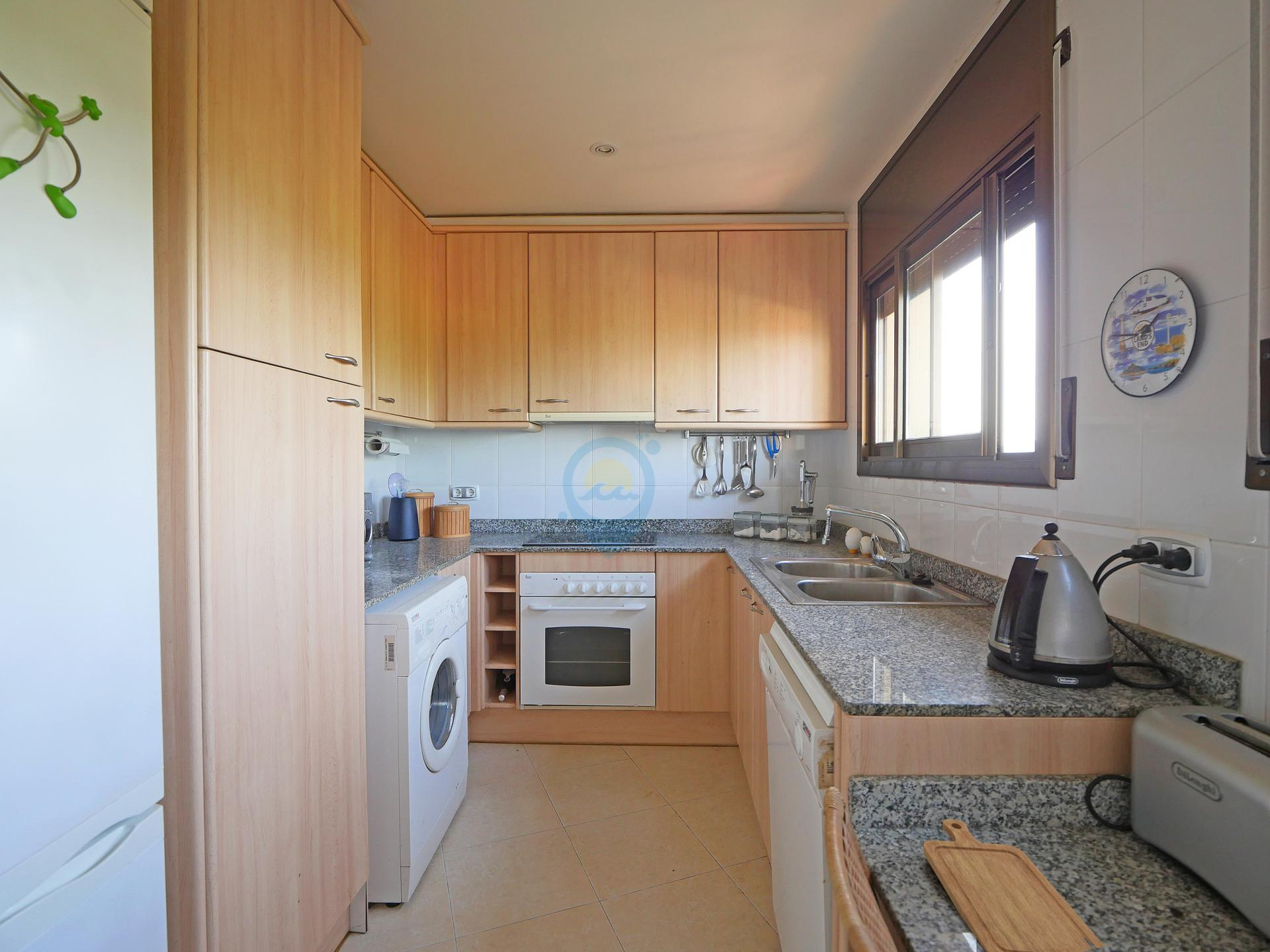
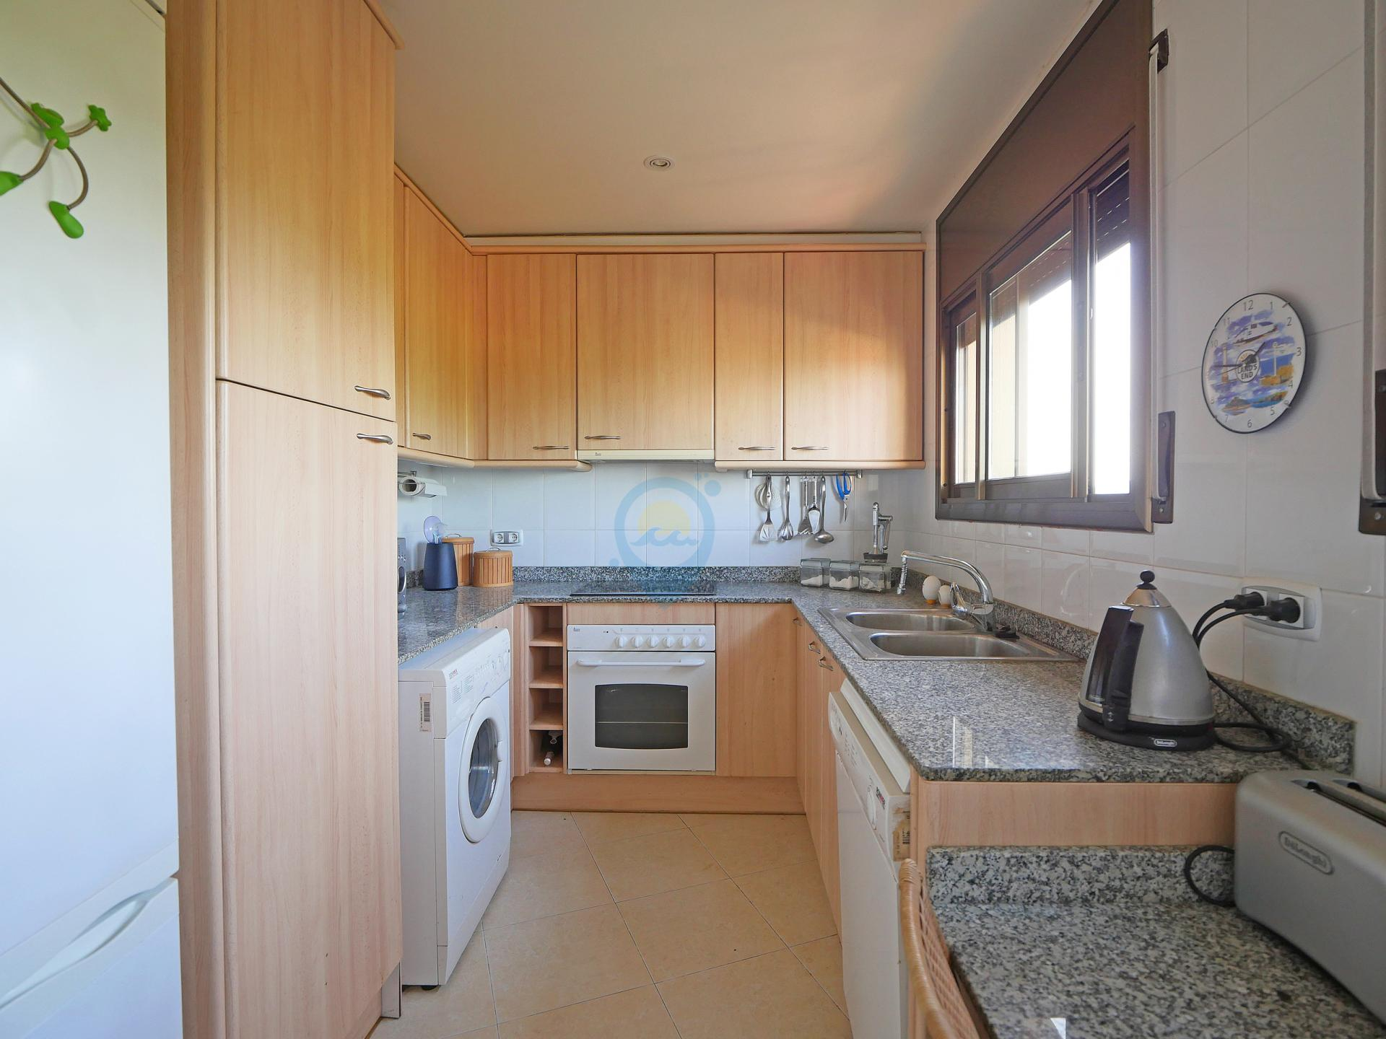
- chopping board [923,818,1105,952]
